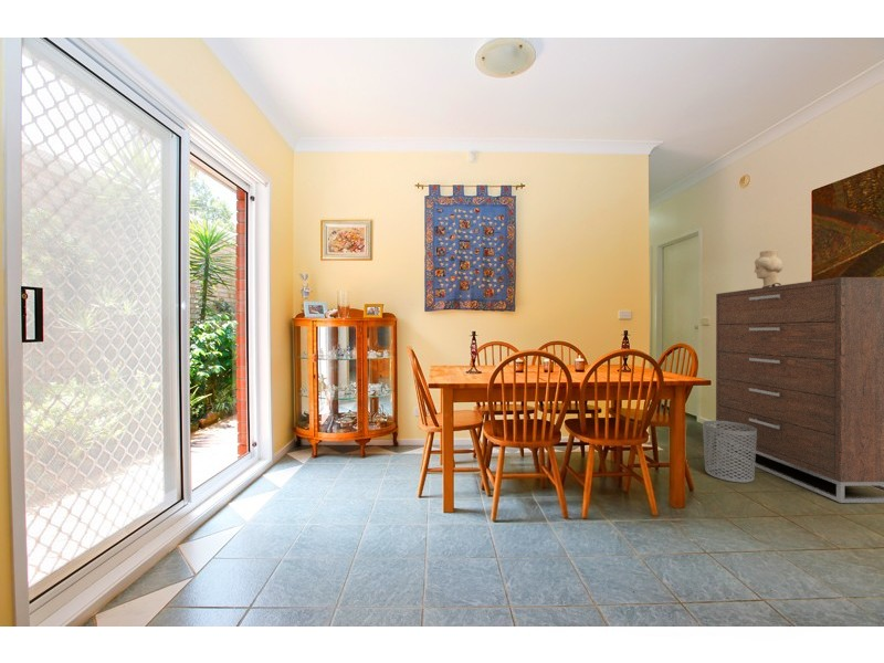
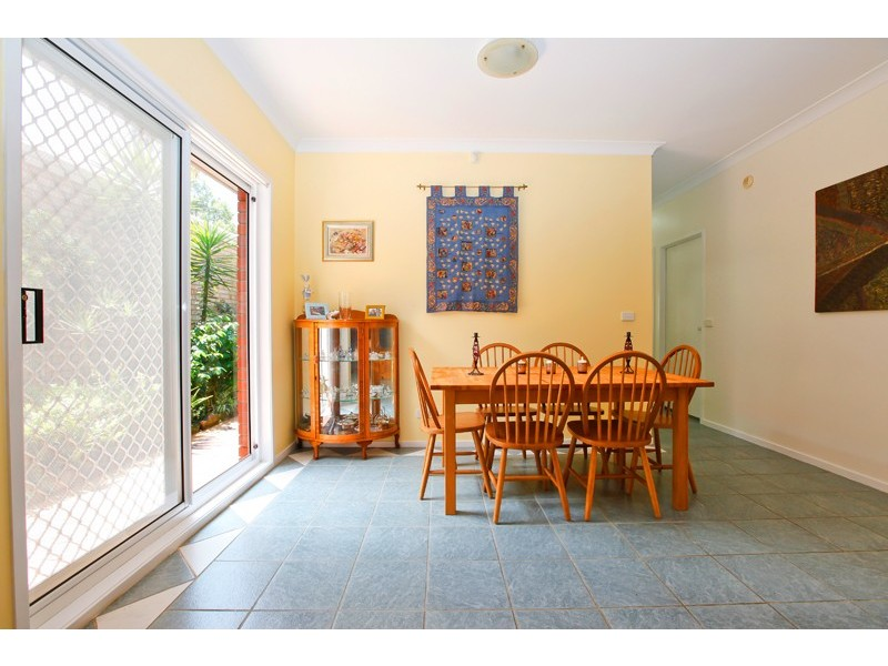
- waste bin [702,420,757,484]
- decorative vase [754,249,785,287]
- dresser [715,276,884,504]
